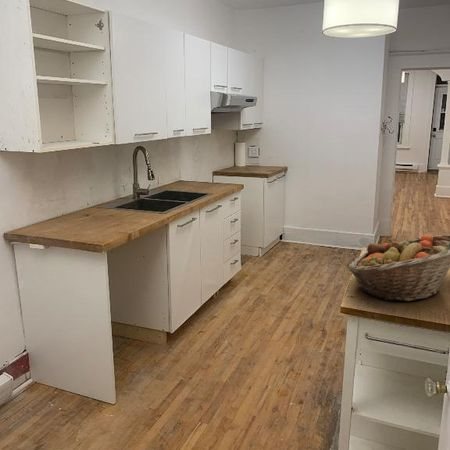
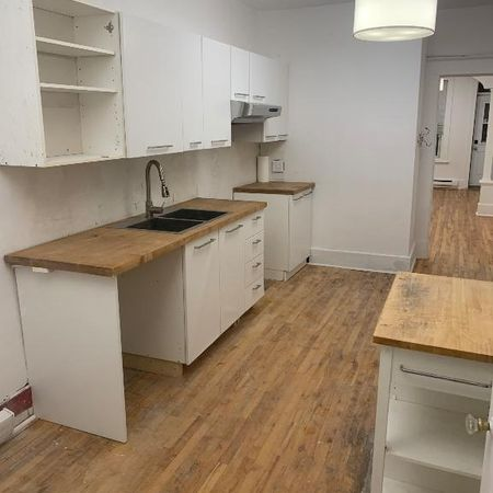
- fruit basket [347,233,450,302]
